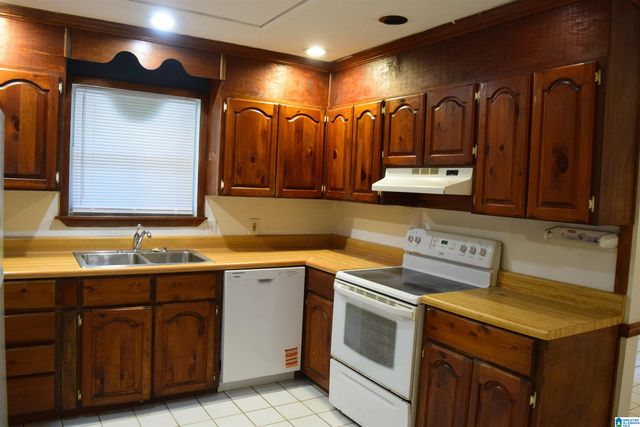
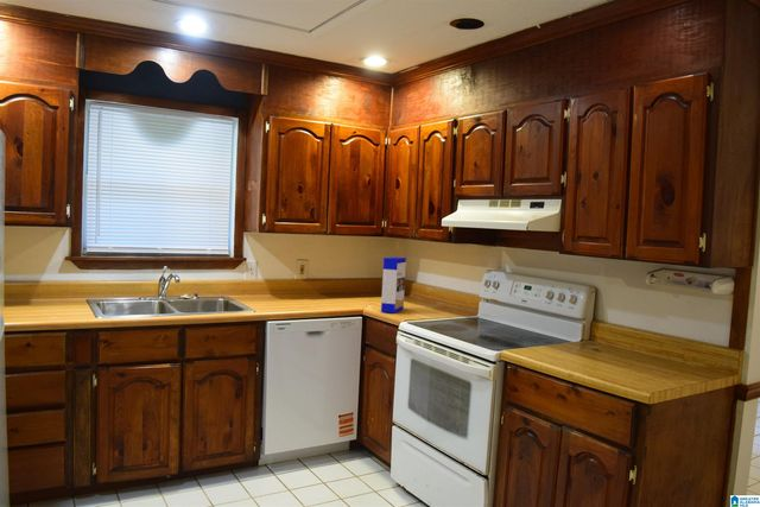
+ cereal box [380,255,407,315]
